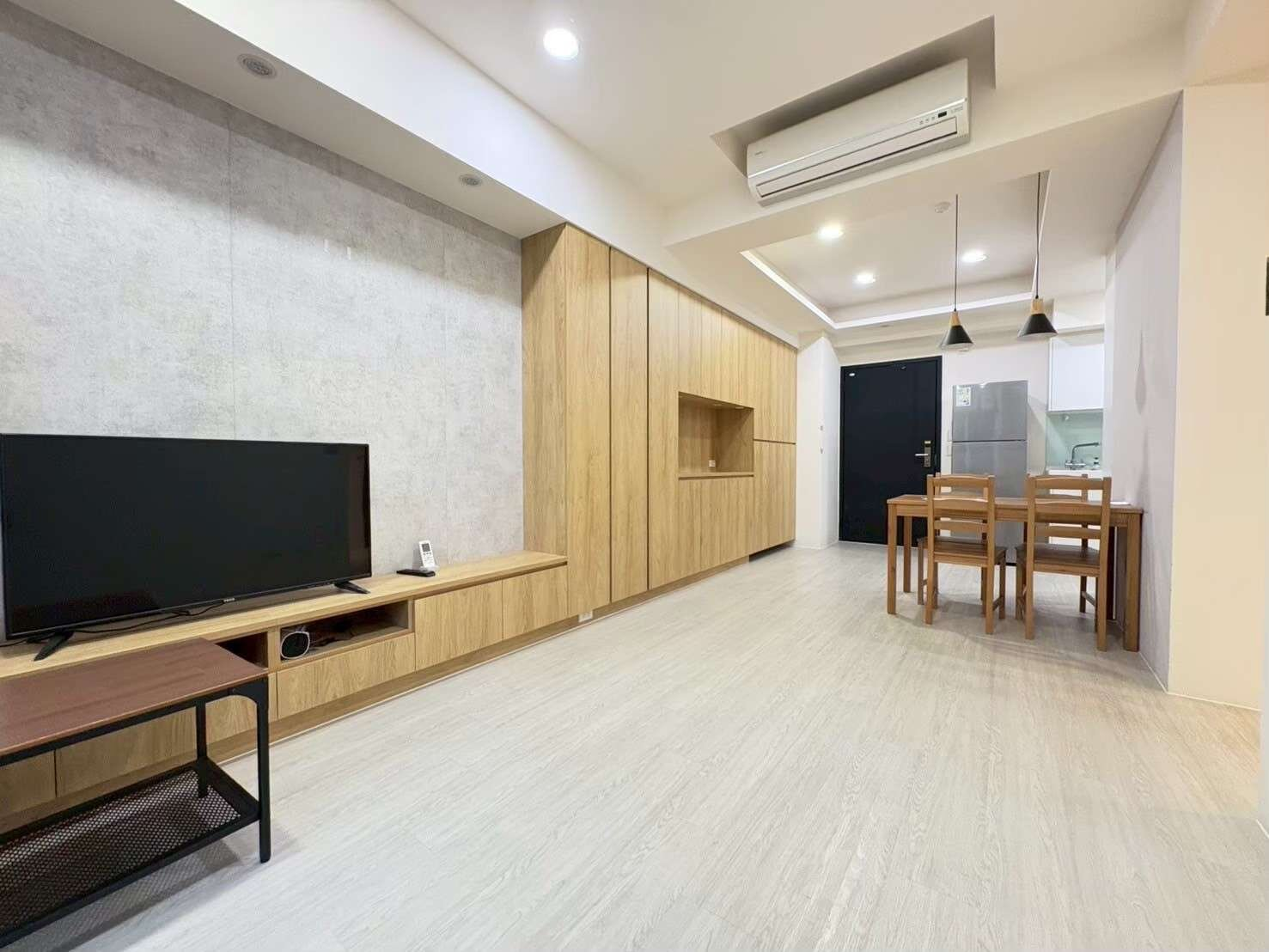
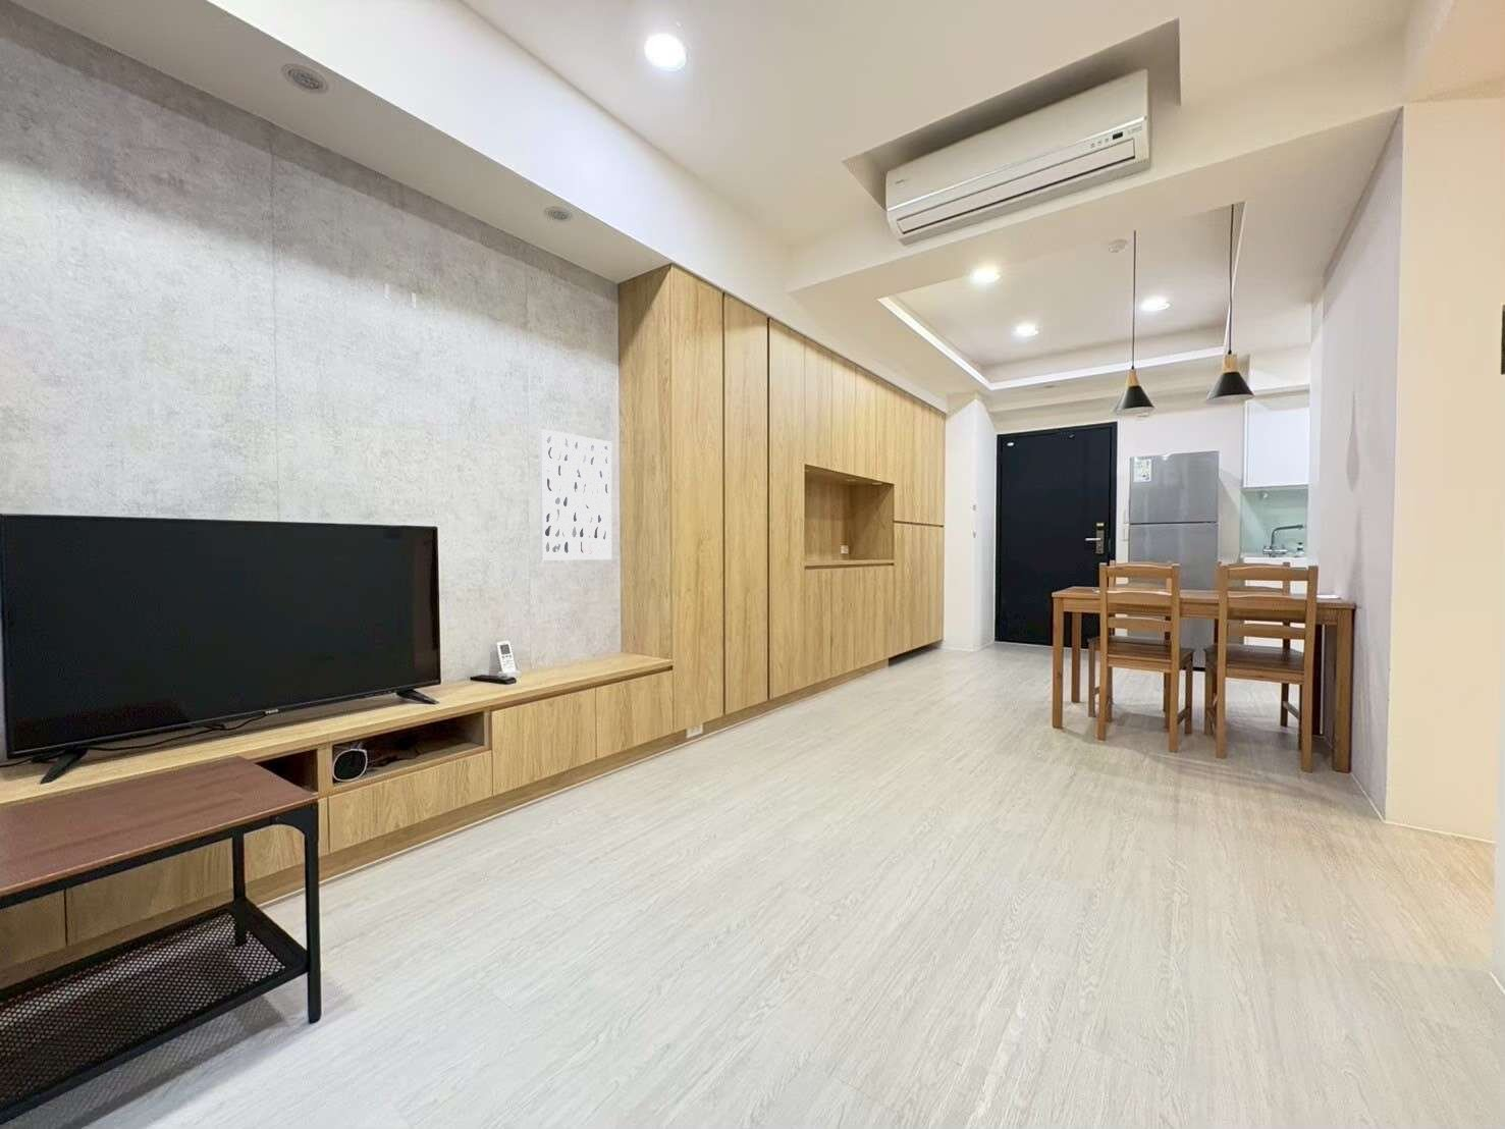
+ wall art [540,428,612,561]
